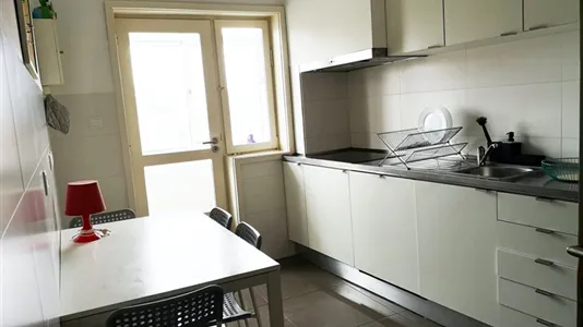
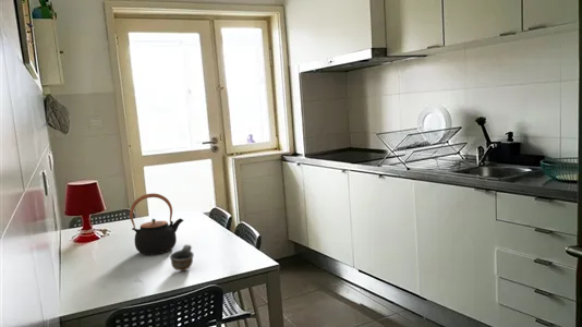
+ teapot [129,192,185,256]
+ cup [169,244,195,272]
